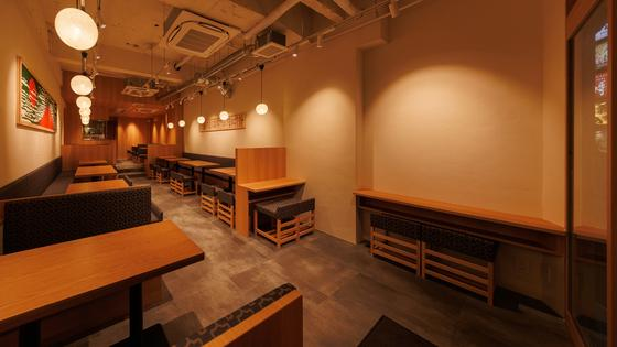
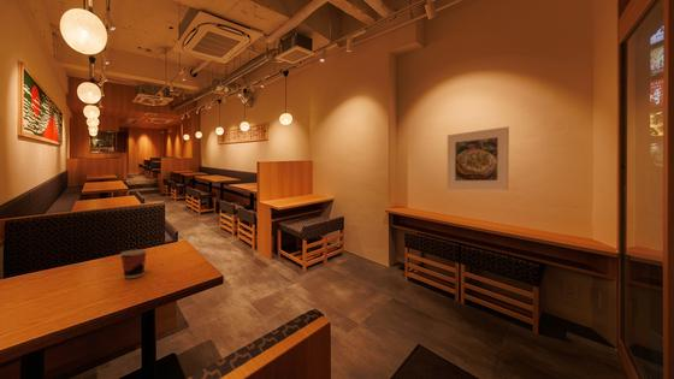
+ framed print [445,125,510,191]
+ cup [119,248,148,279]
